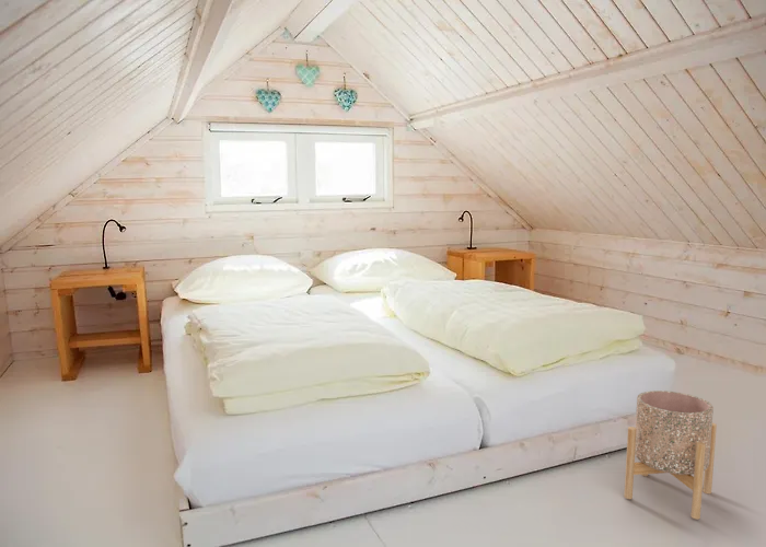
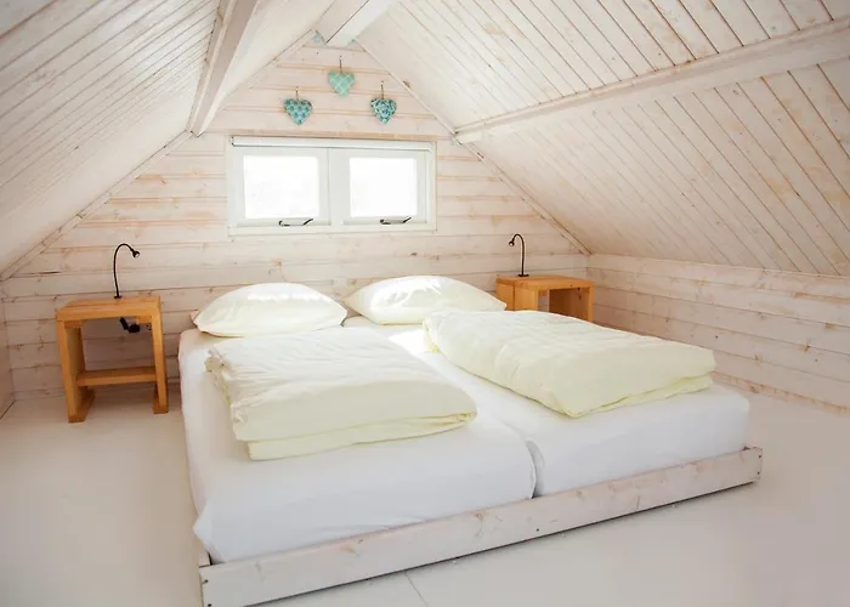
- planter [623,389,718,521]
